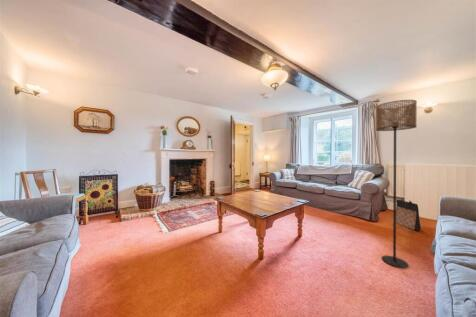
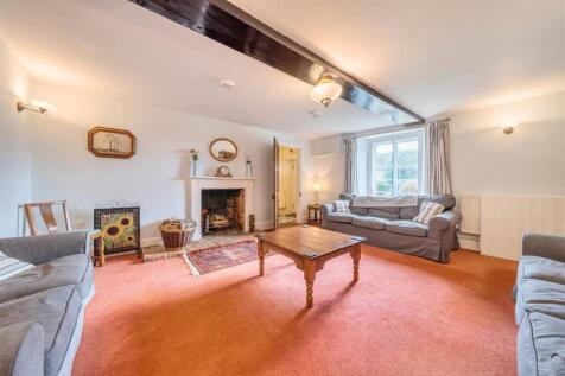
- floor lamp [375,99,418,269]
- bag [396,199,422,231]
